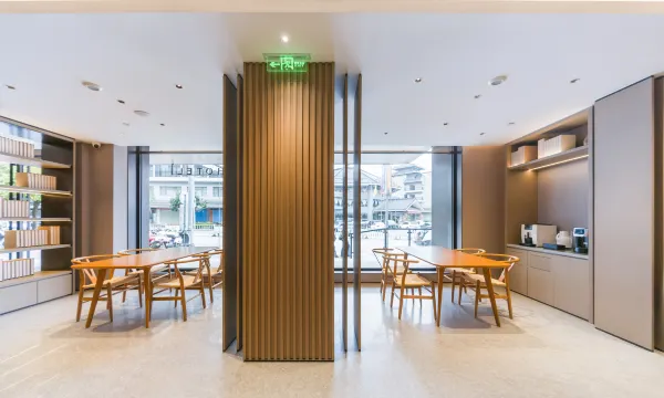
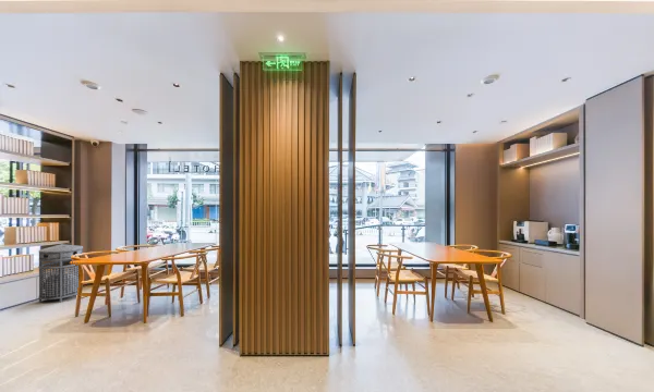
+ trash can [37,243,84,304]
